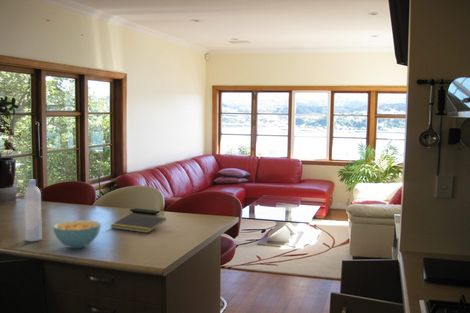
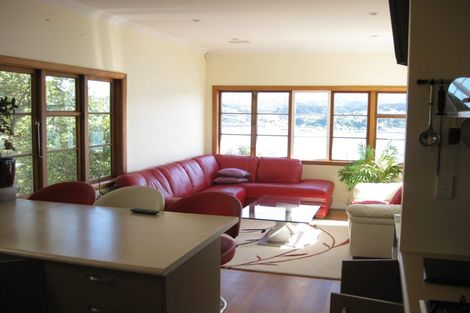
- bottle [23,179,43,243]
- notepad [109,213,167,234]
- cereal bowl [52,219,102,249]
